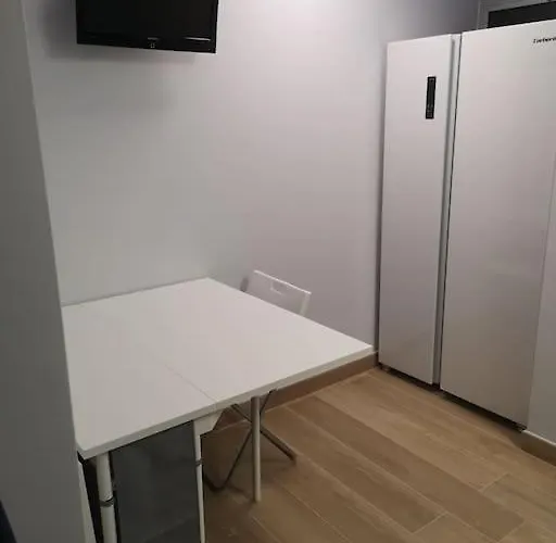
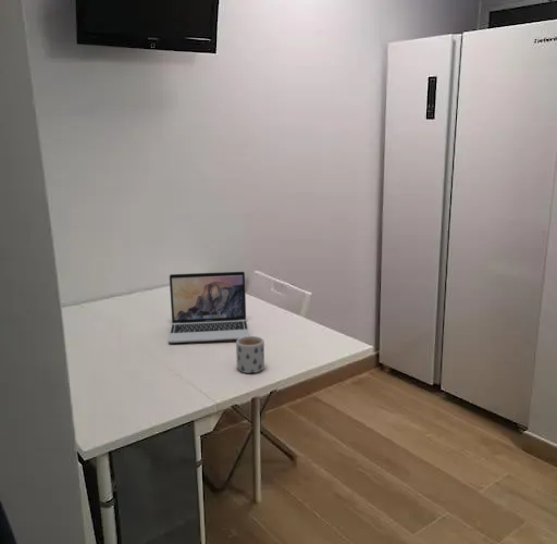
+ mug [235,335,265,374]
+ laptop [168,270,250,344]
